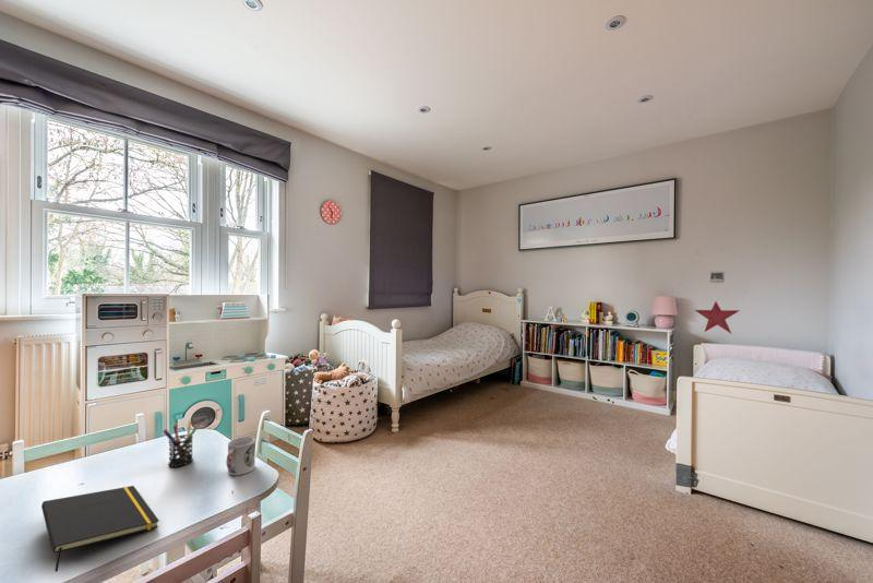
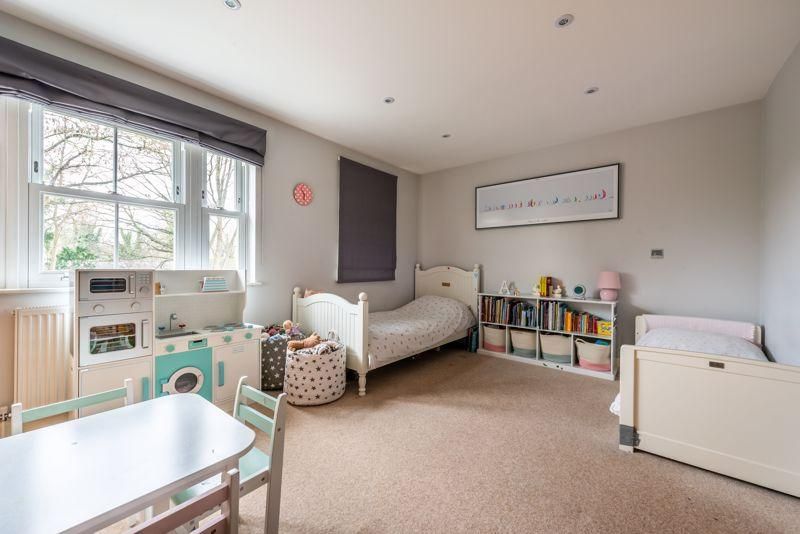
- notepad [40,485,160,573]
- cup [225,436,255,476]
- decorative star [694,301,741,334]
- pen holder [163,419,199,468]
